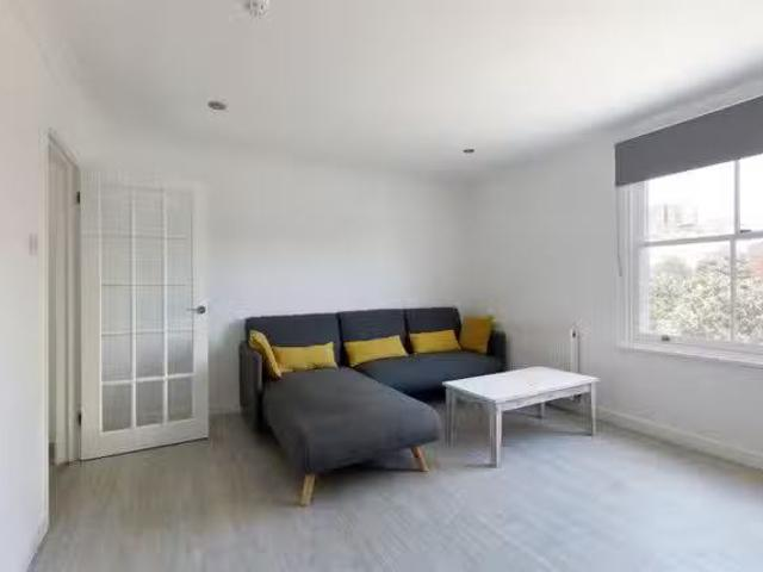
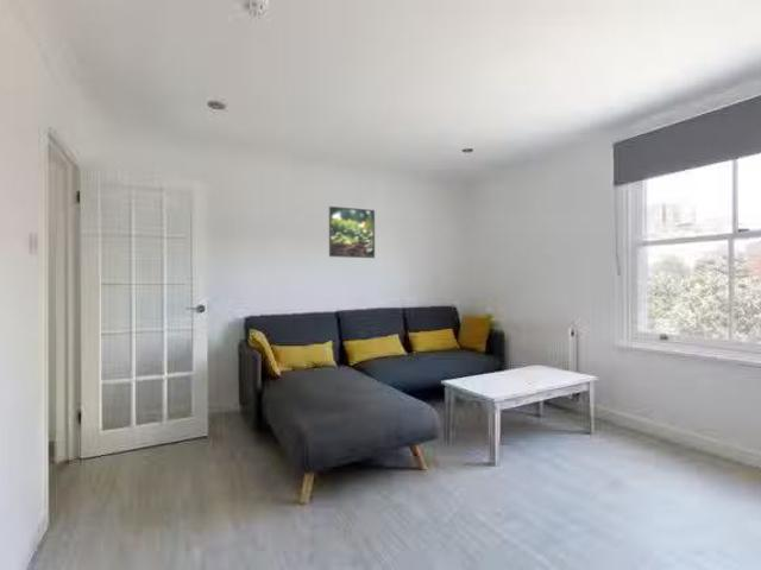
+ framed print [328,205,376,259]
